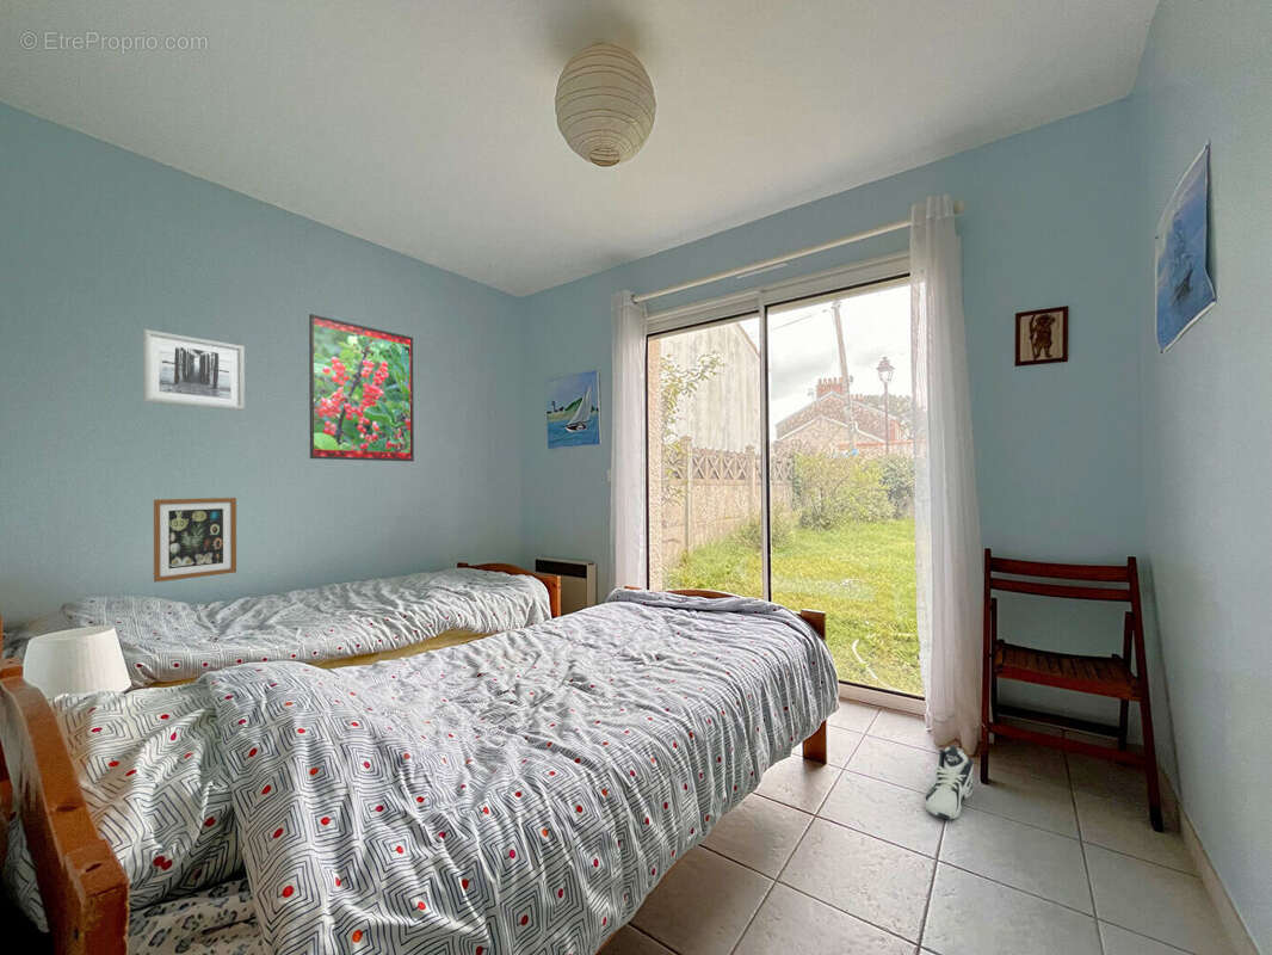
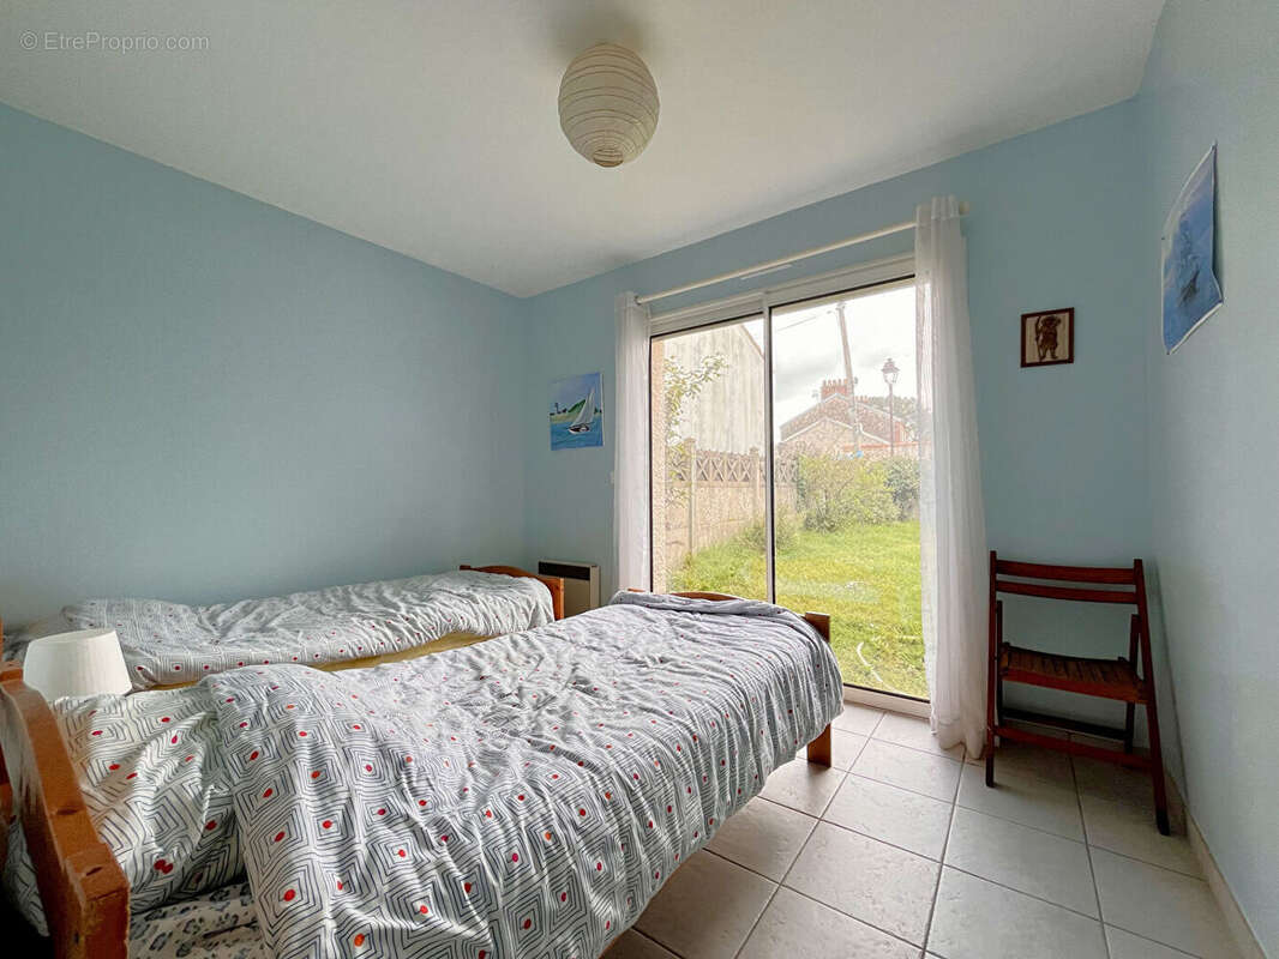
- wall art [153,497,237,584]
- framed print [308,313,415,463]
- sneaker [924,744,974,820]
- wall art [141,328,246,412]
